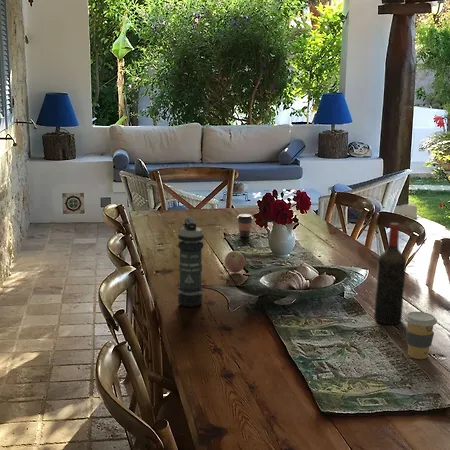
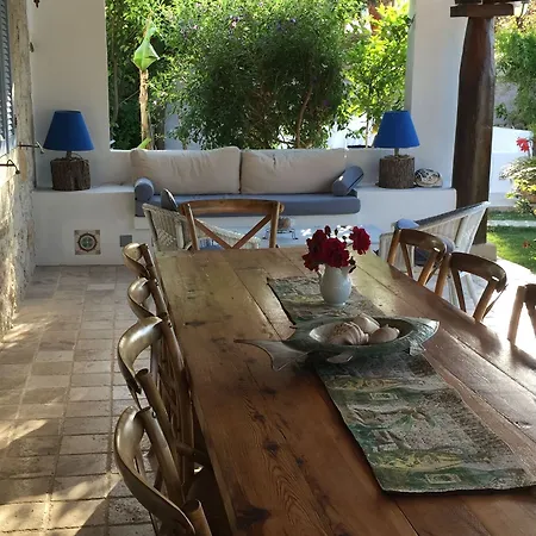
- coffee cup [236,213,254,238]
- smoke grenade [176,217,205,308]
- apple [224,250,246,274]
- coffee cup [404,311,438,360]
- wine bottle [373,222,407,325]
